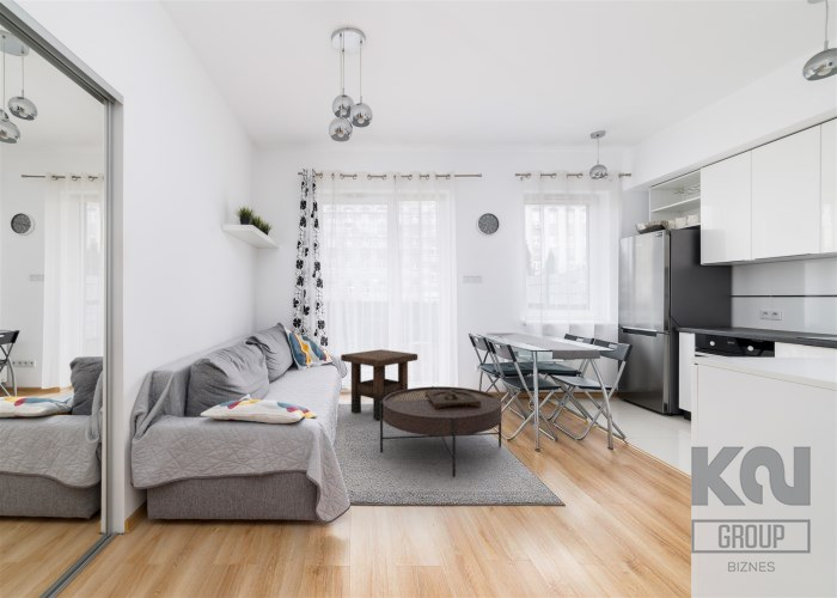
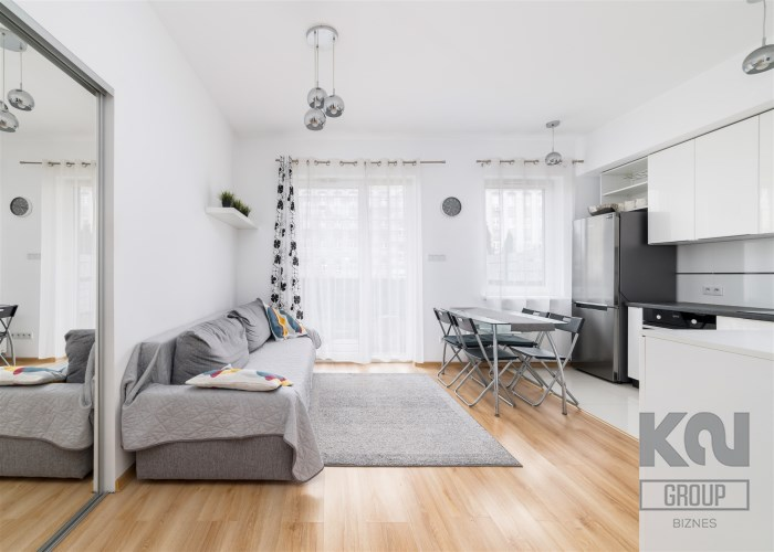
- side table [340,348,418,421]
- coffee table [379,385,503,478]
- wooden tray [426,389,481,409]
